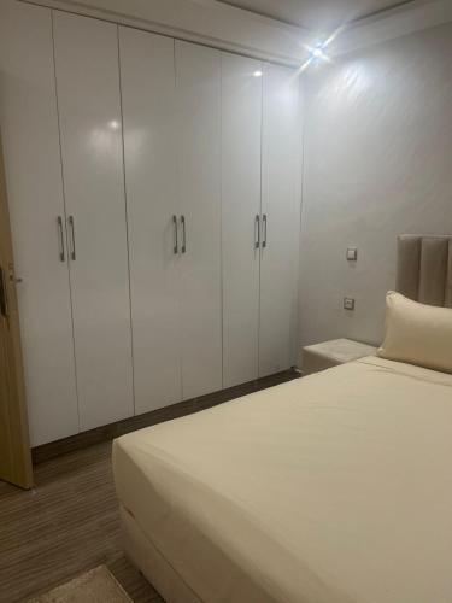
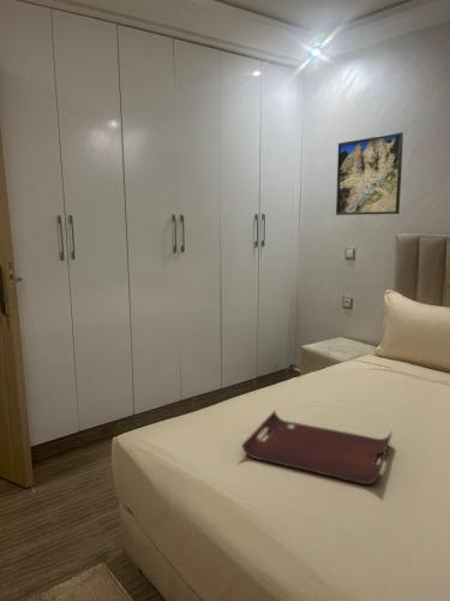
+ serving tray [240,410,394,486]
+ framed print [335,131,404,216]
